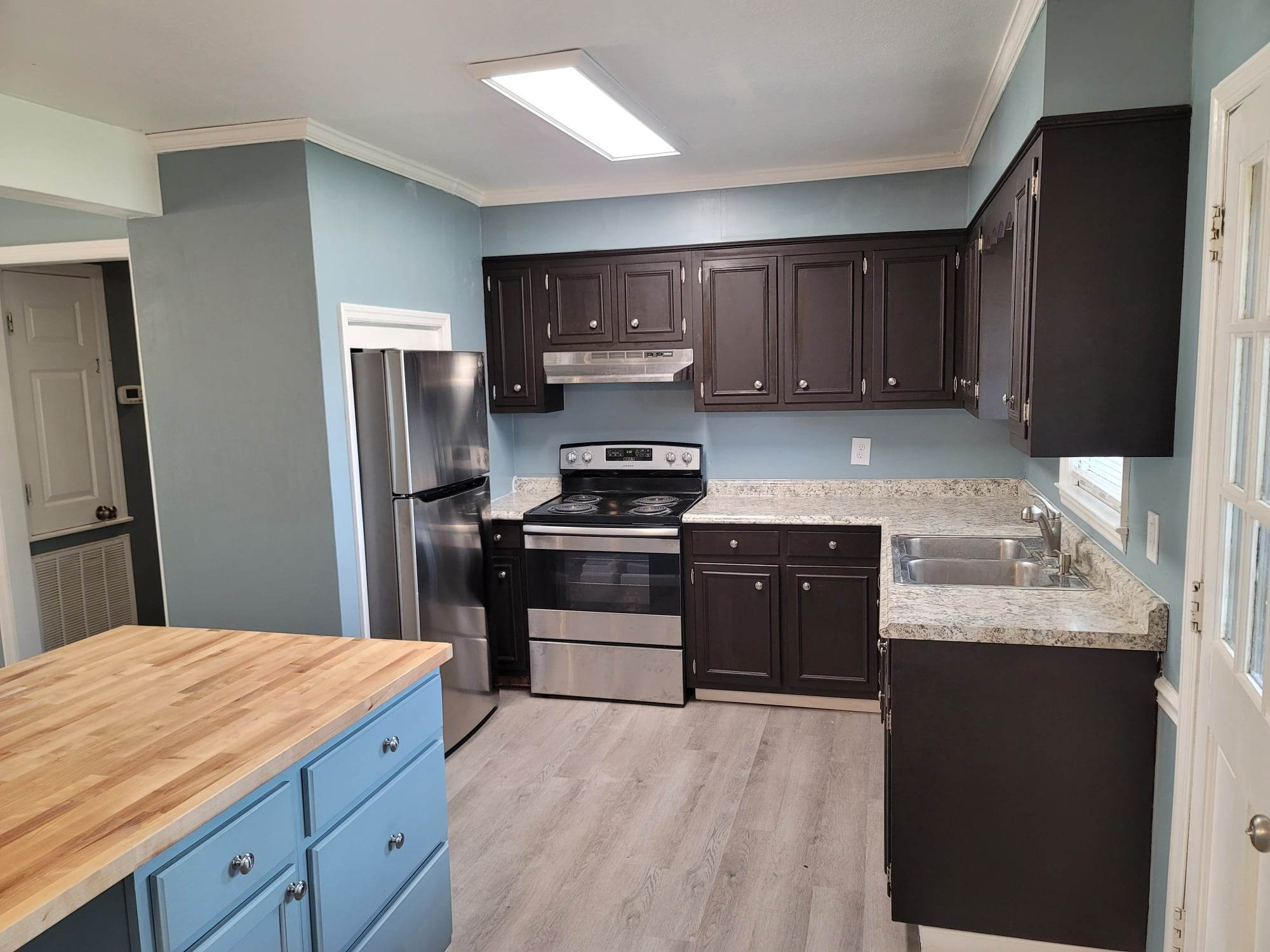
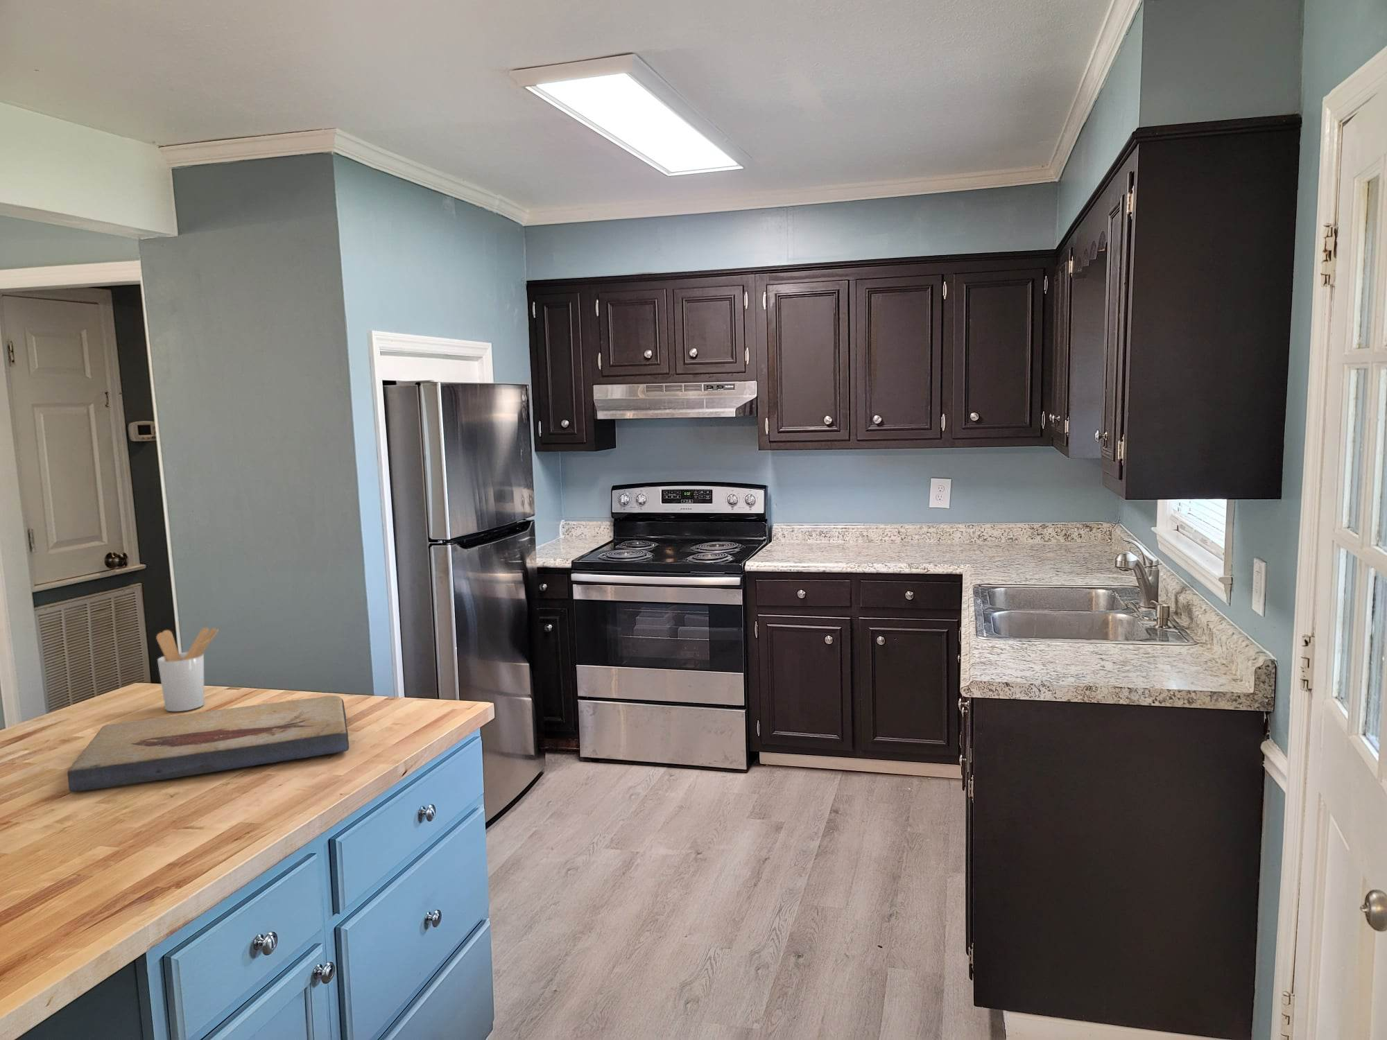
+ utensil holder [155,626,220,712]
+ fish fossil [68,696,349,792]
